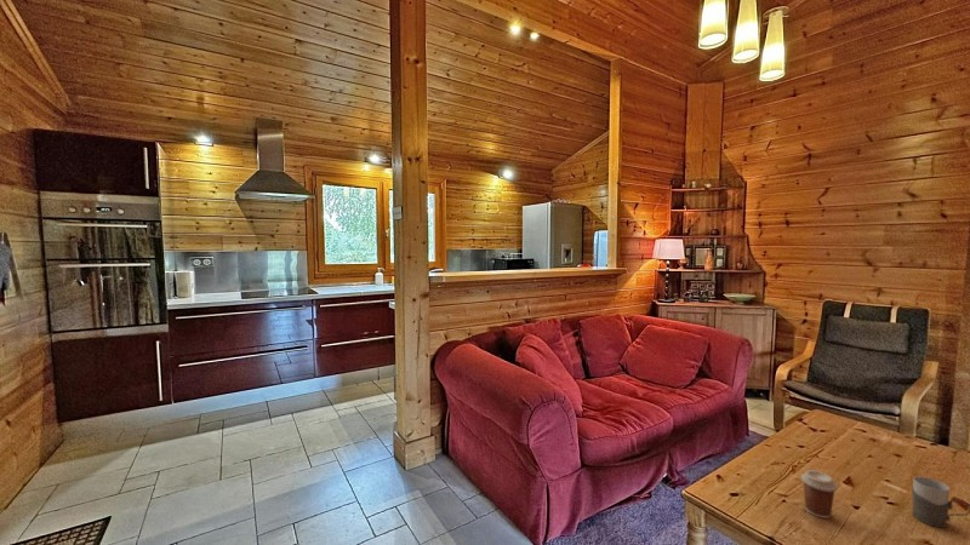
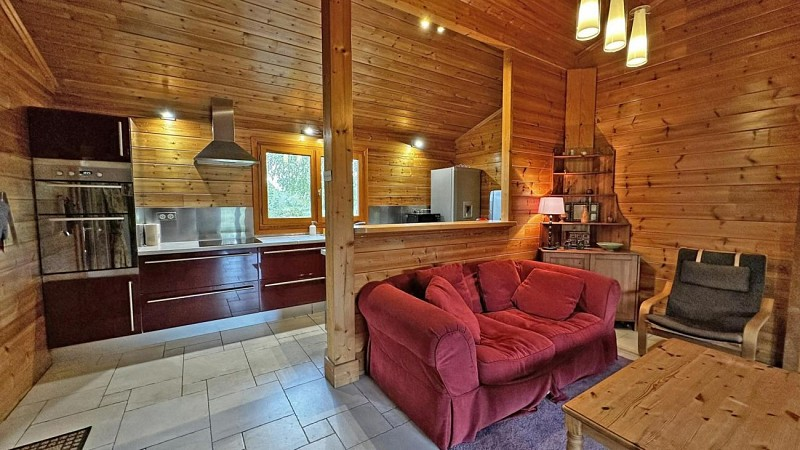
- coffee cup [800,469,839,520]
- mug [911,475,970,528]
